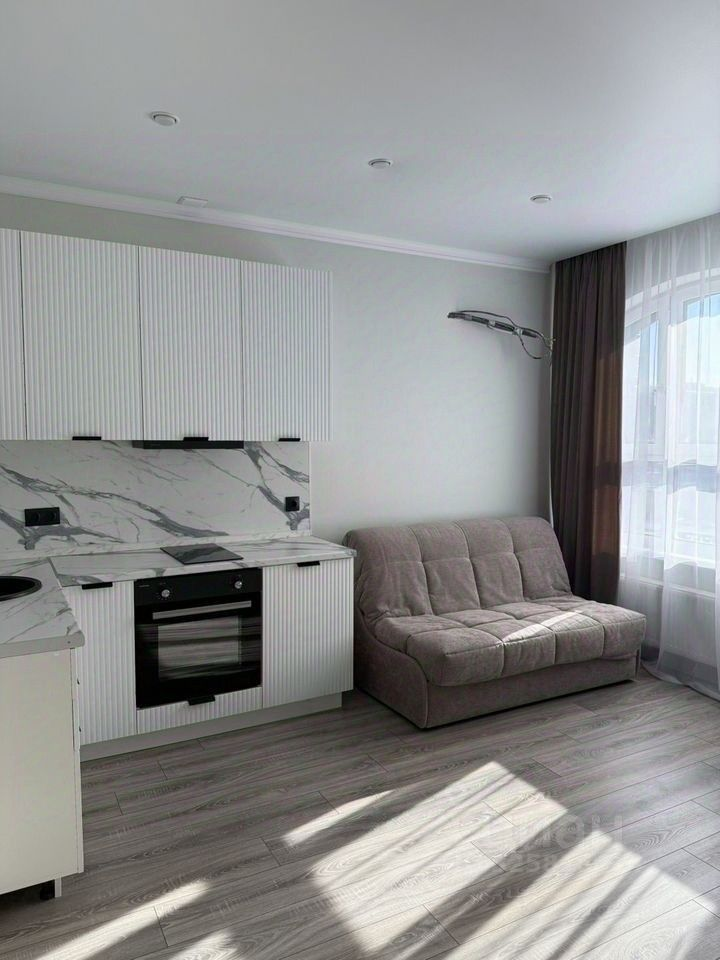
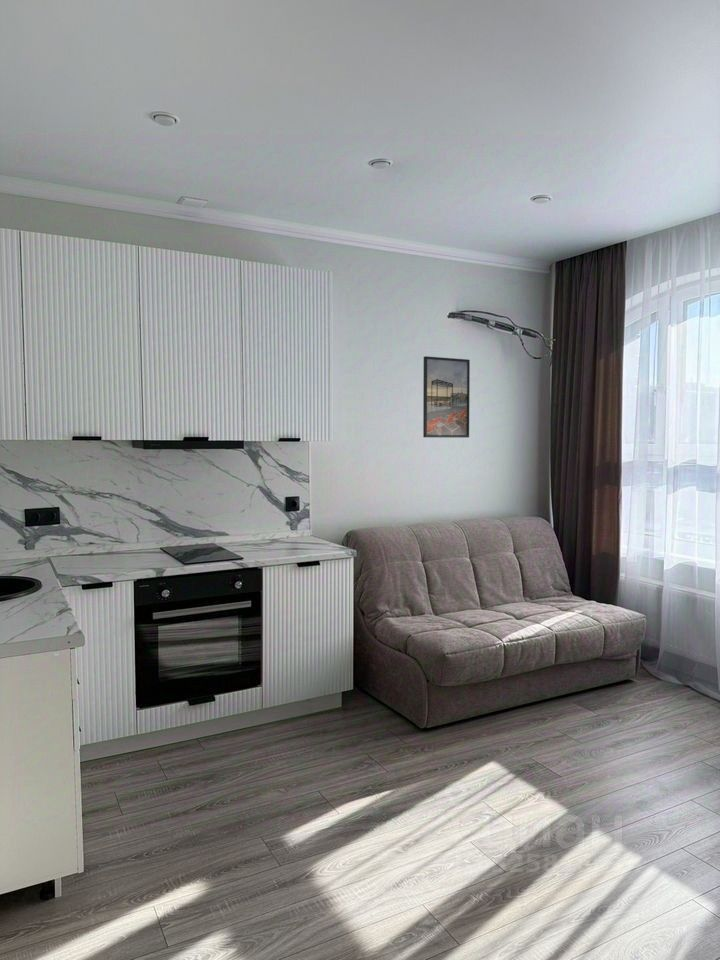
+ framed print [422,355,471,439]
